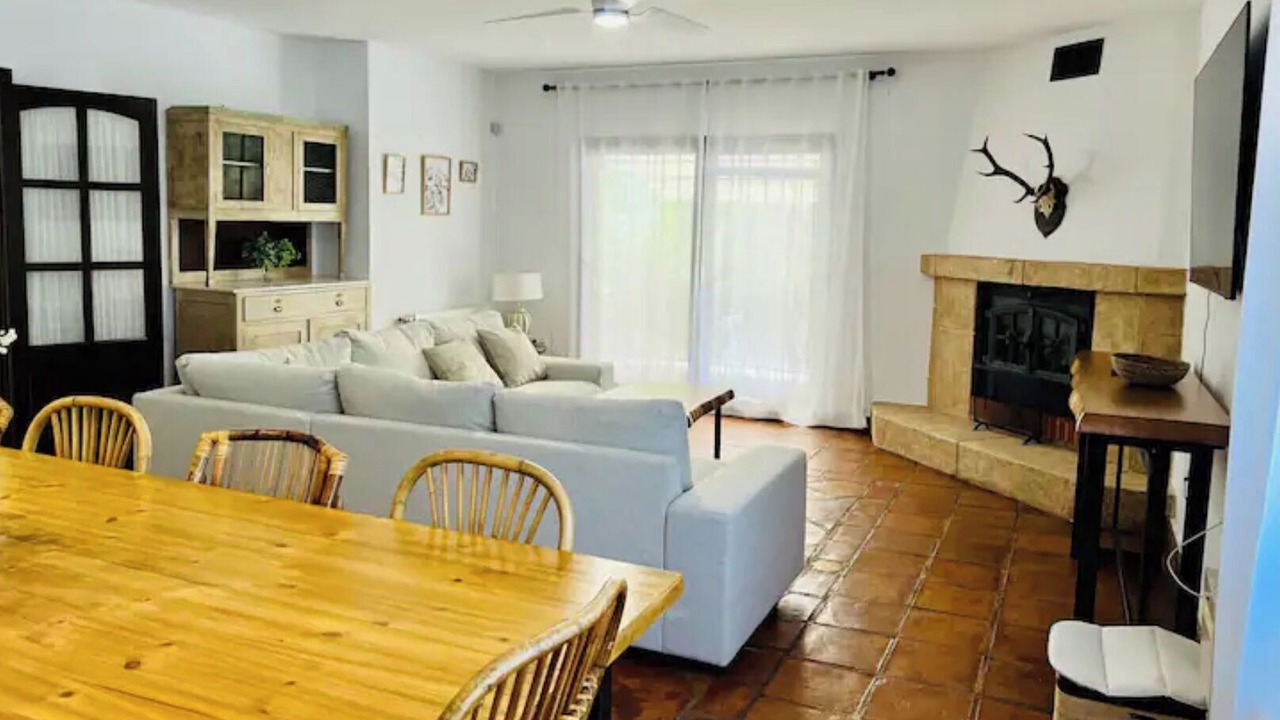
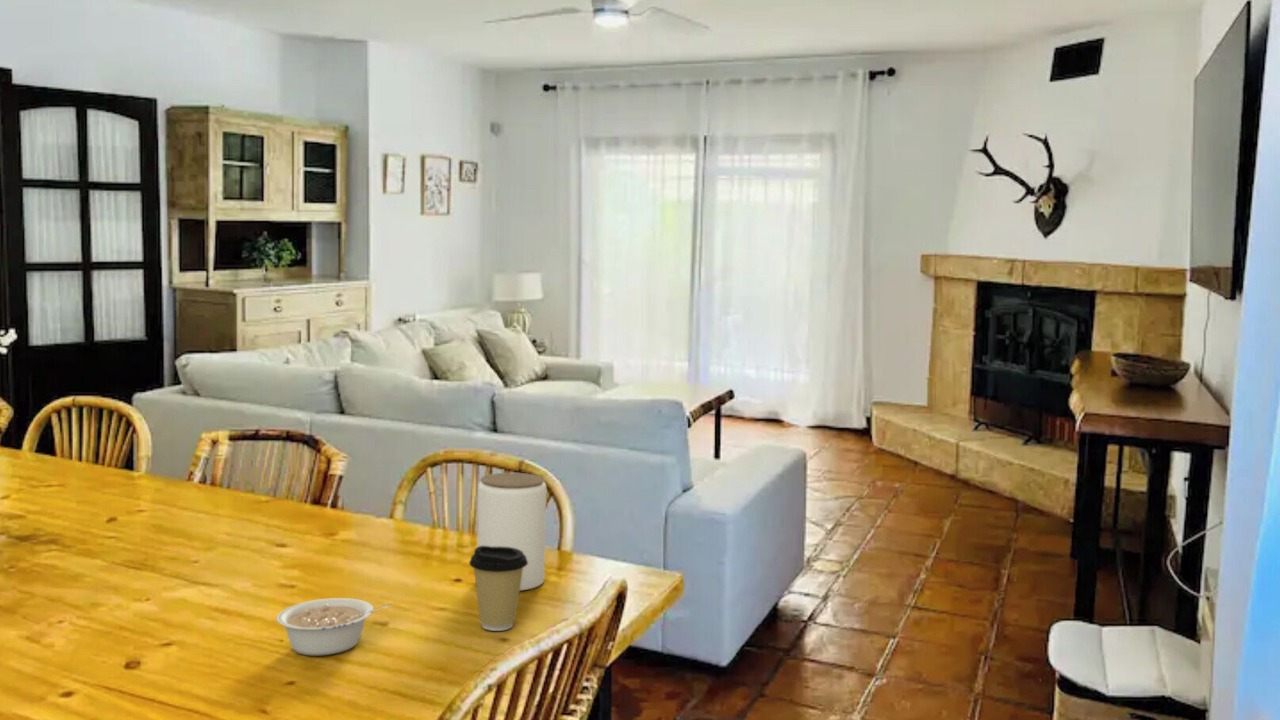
+ jar [476,472,547,591]
+ coffee cup [468,546,528,632]
+ legume [276,597,393,657]
